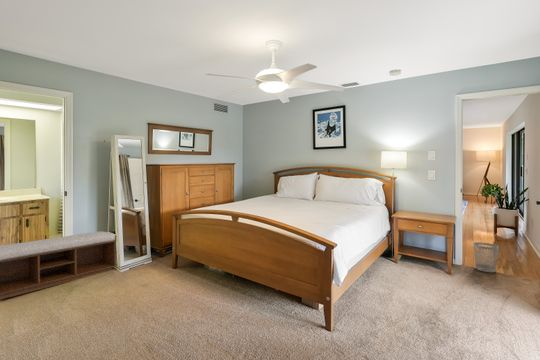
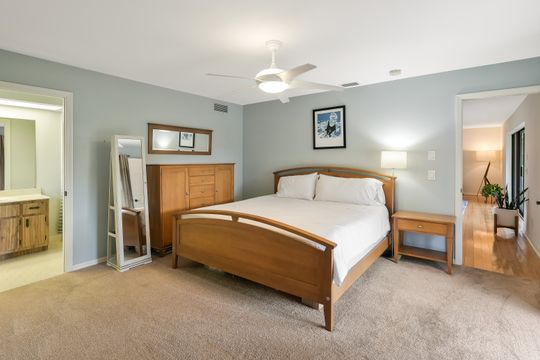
- bench [0,231,118,300]
- wastebasket [472,241,500,273]
